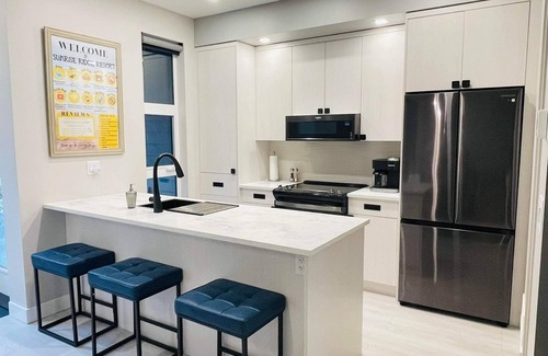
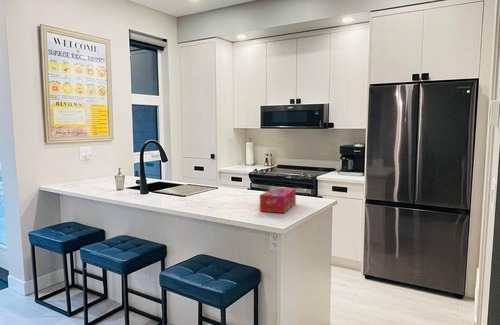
+ tissue box [259,187,297,214]
